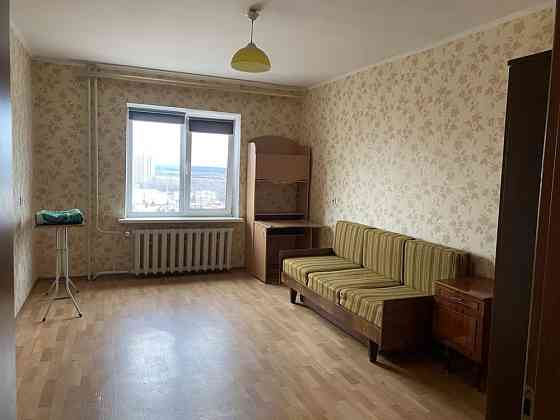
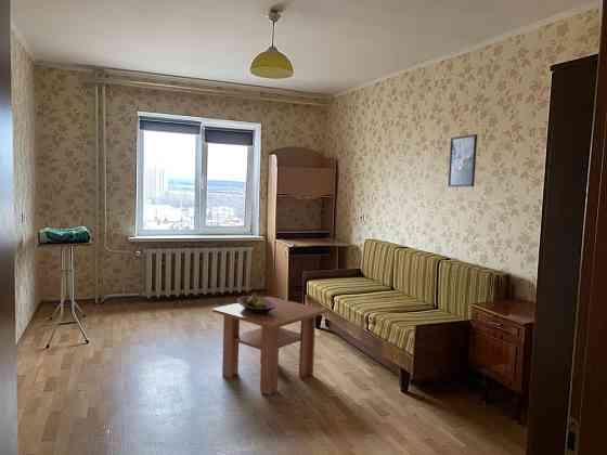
+ coffee table [211,296,328,396]
+ fruit bowl [236,294,276,315]
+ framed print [447,133,478,187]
